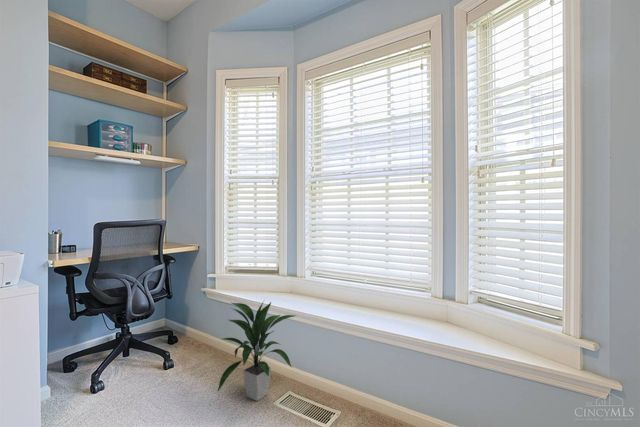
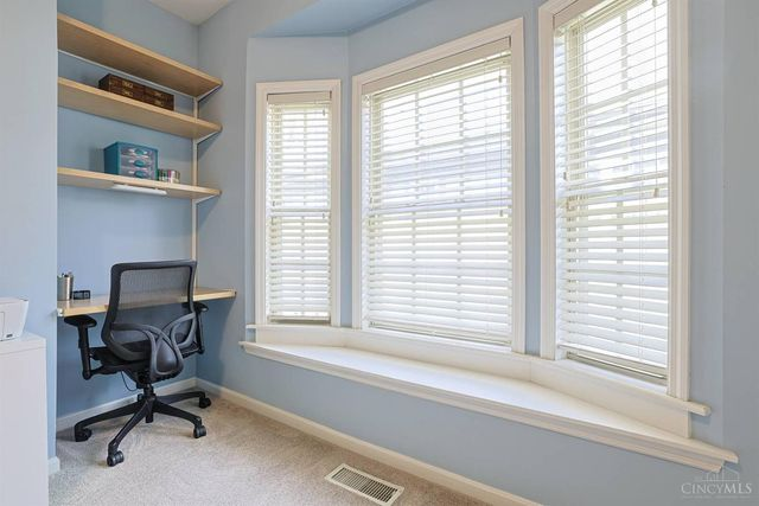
- indoor plant [216,297,298,402]
